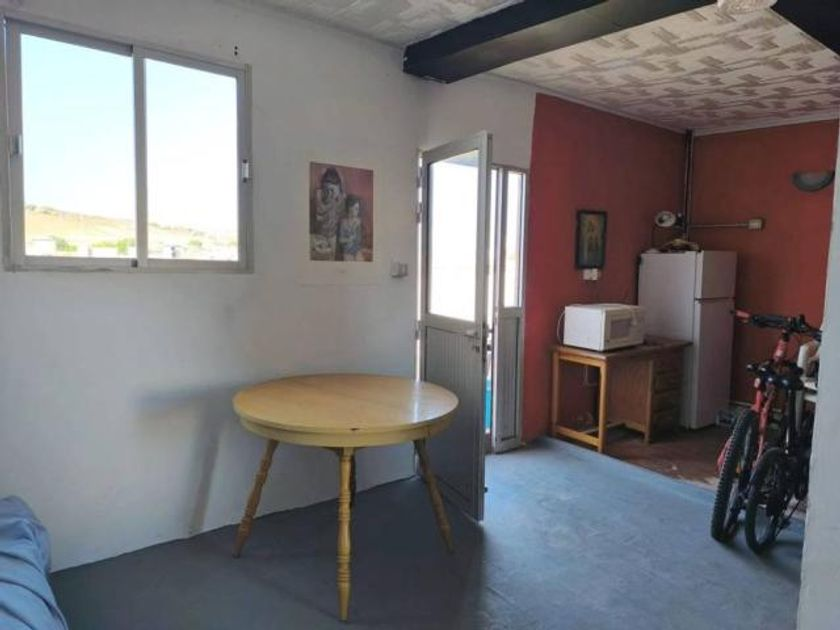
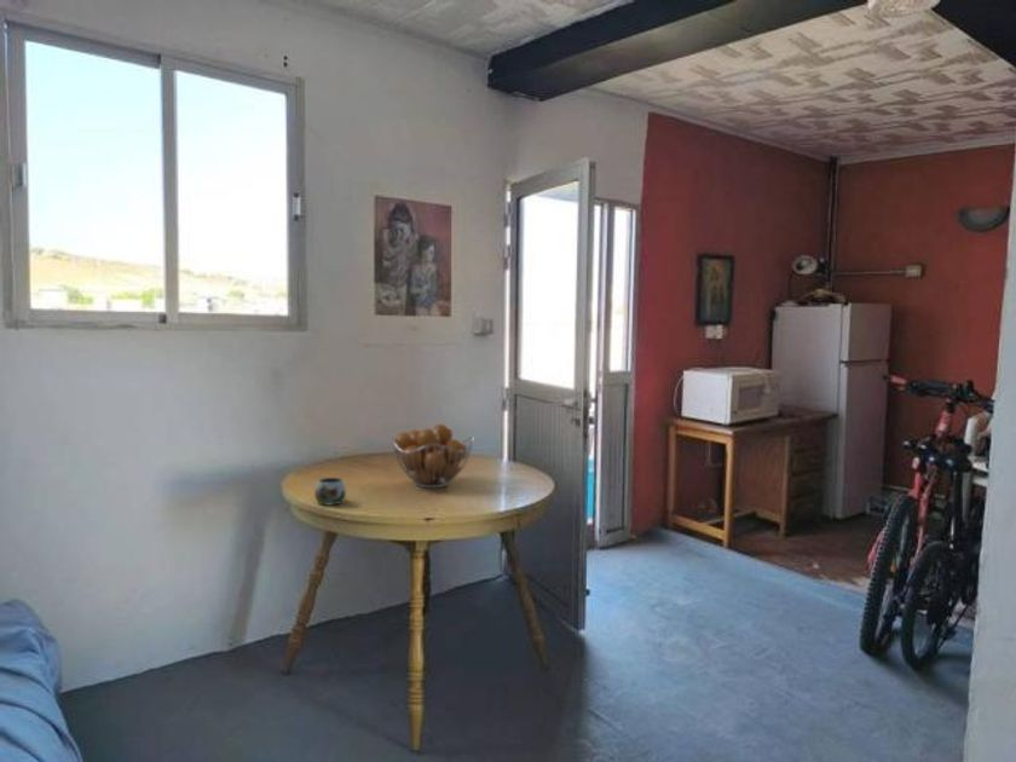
+ mug [313,477,347,506]
+ fruit basket [391,423,474,489]
